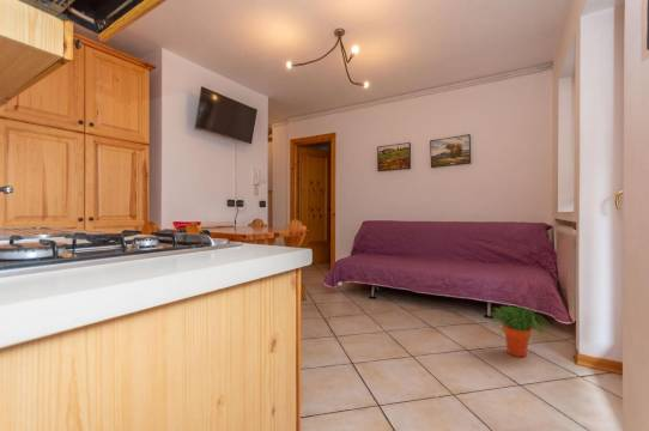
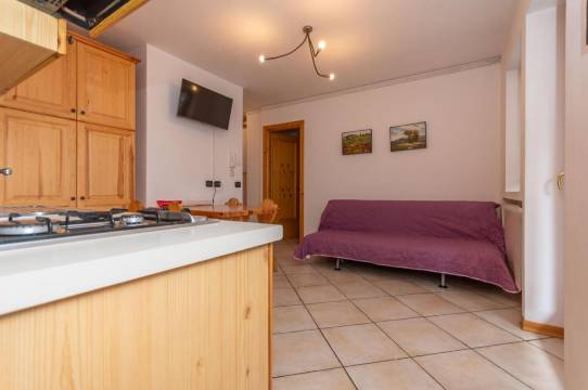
- potted plant [485,303,552,358]
